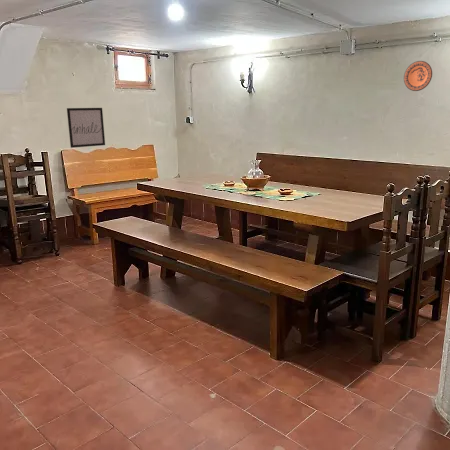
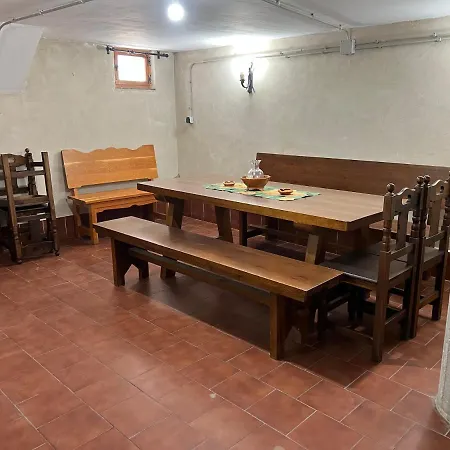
- wall art [66,107,106,149]
- decorative plate [403,60,433,92]
